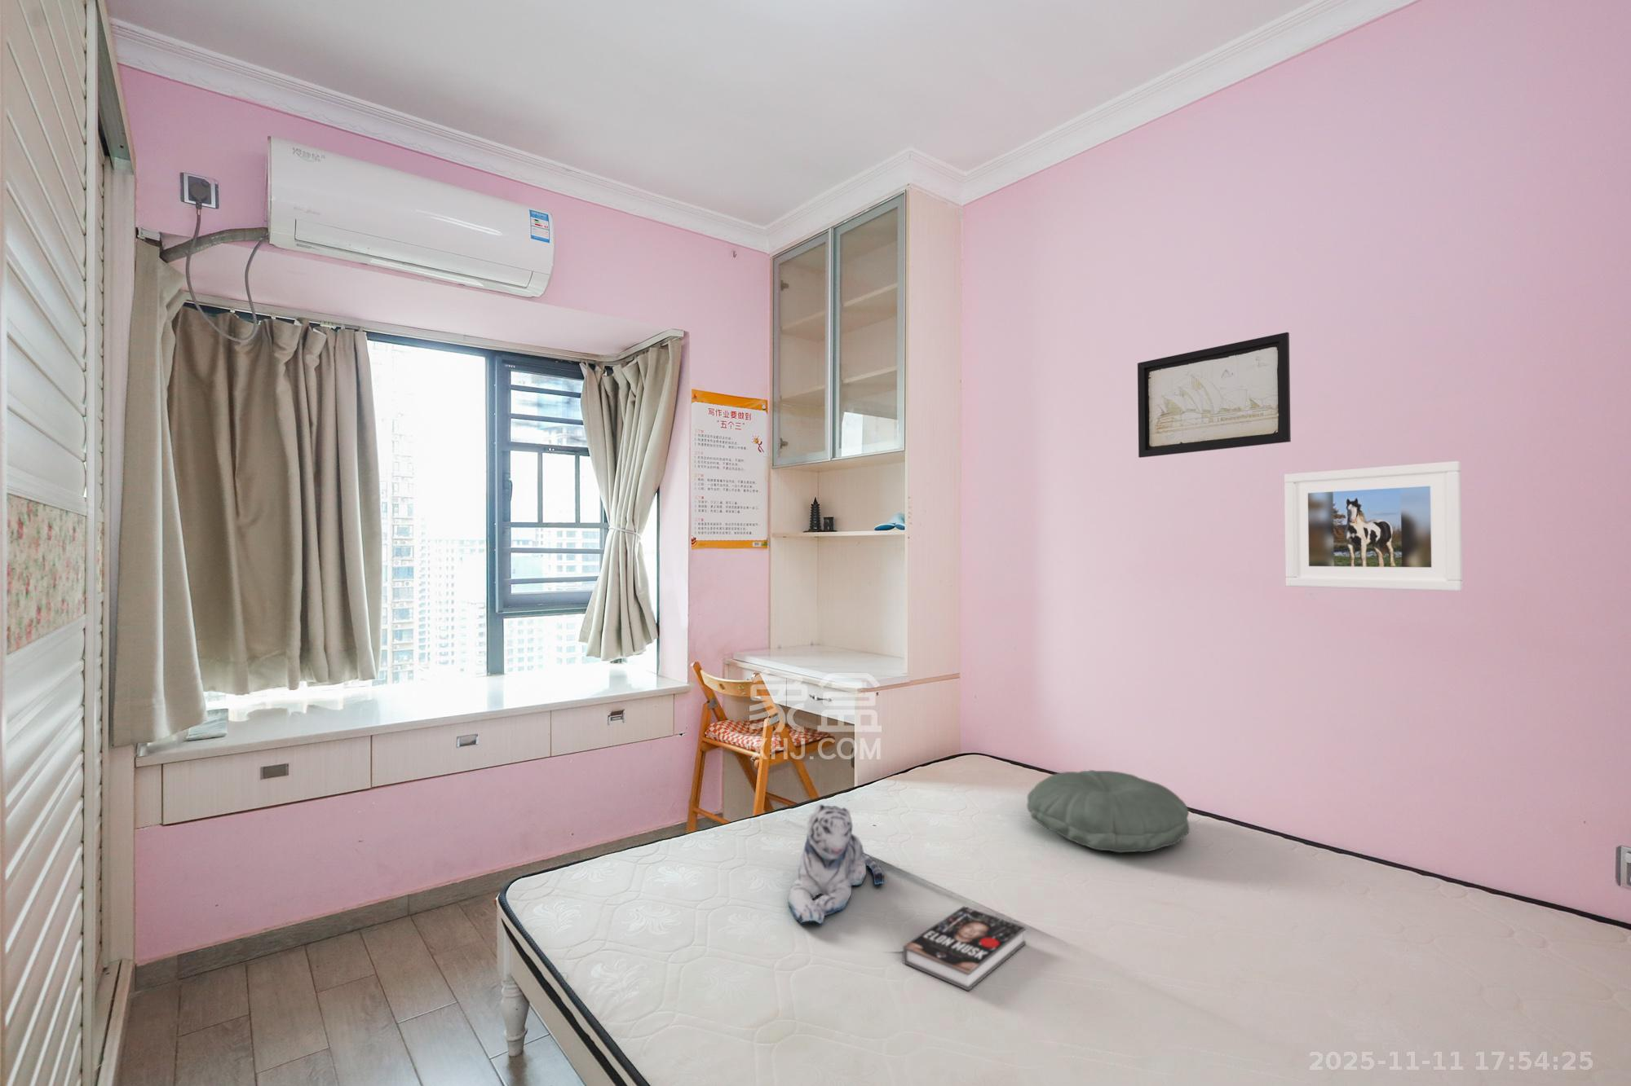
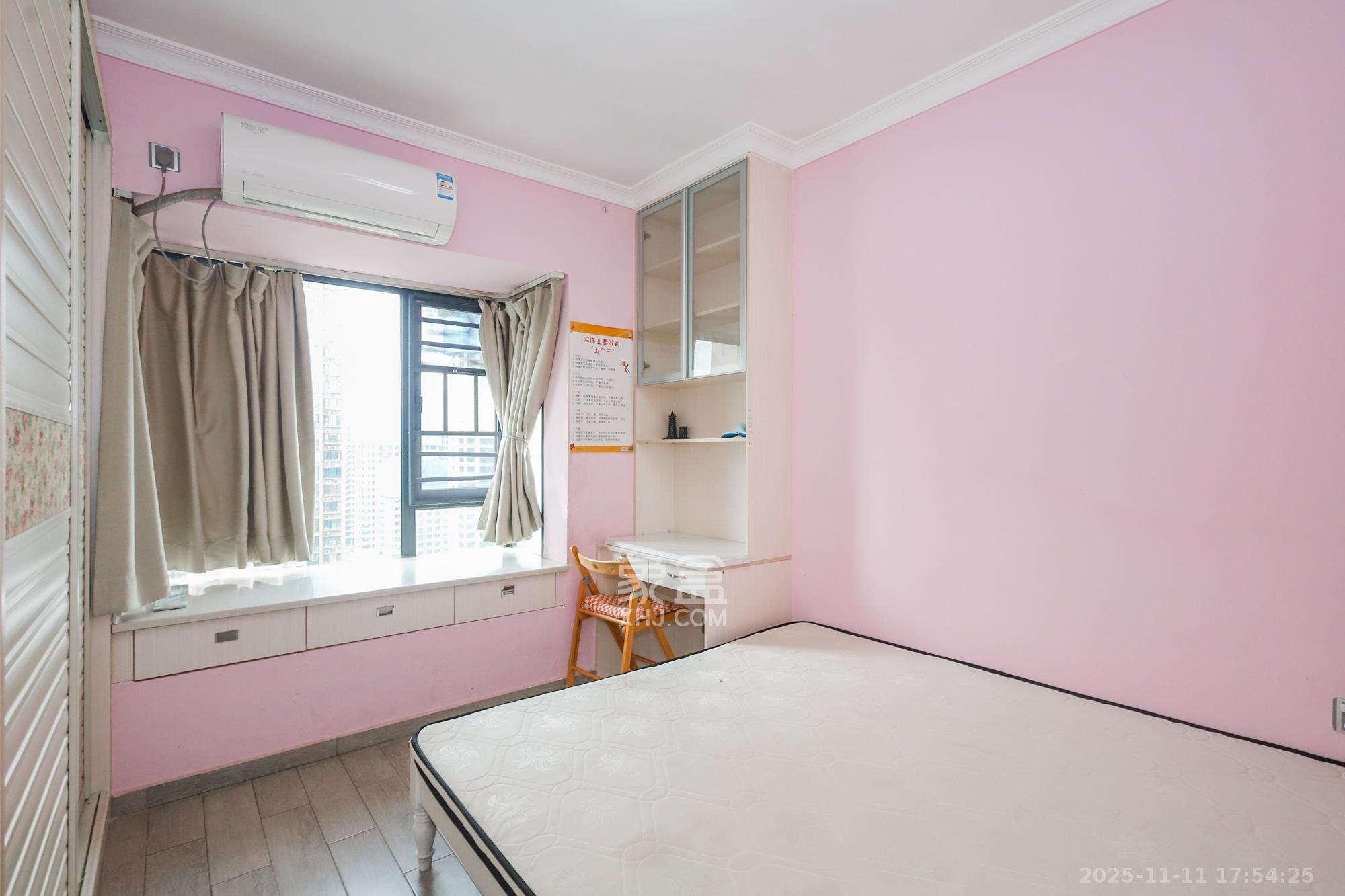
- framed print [1284,461,1464,593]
- plush toy [788,804,885,925]
- pillow [1026,770,1191,853]
- wall art [1136,332,1291,458]
- book [902,905,1027,991]
